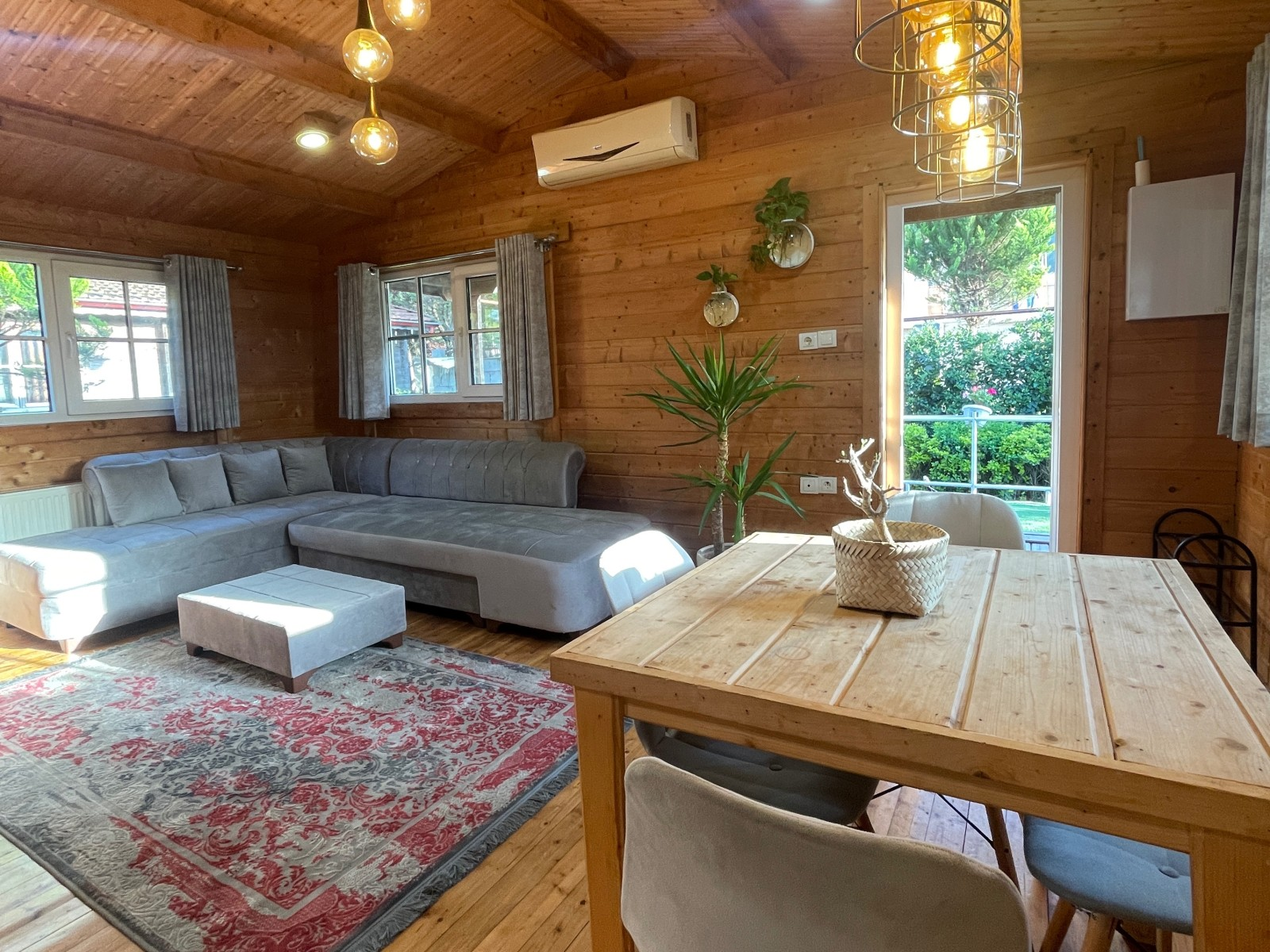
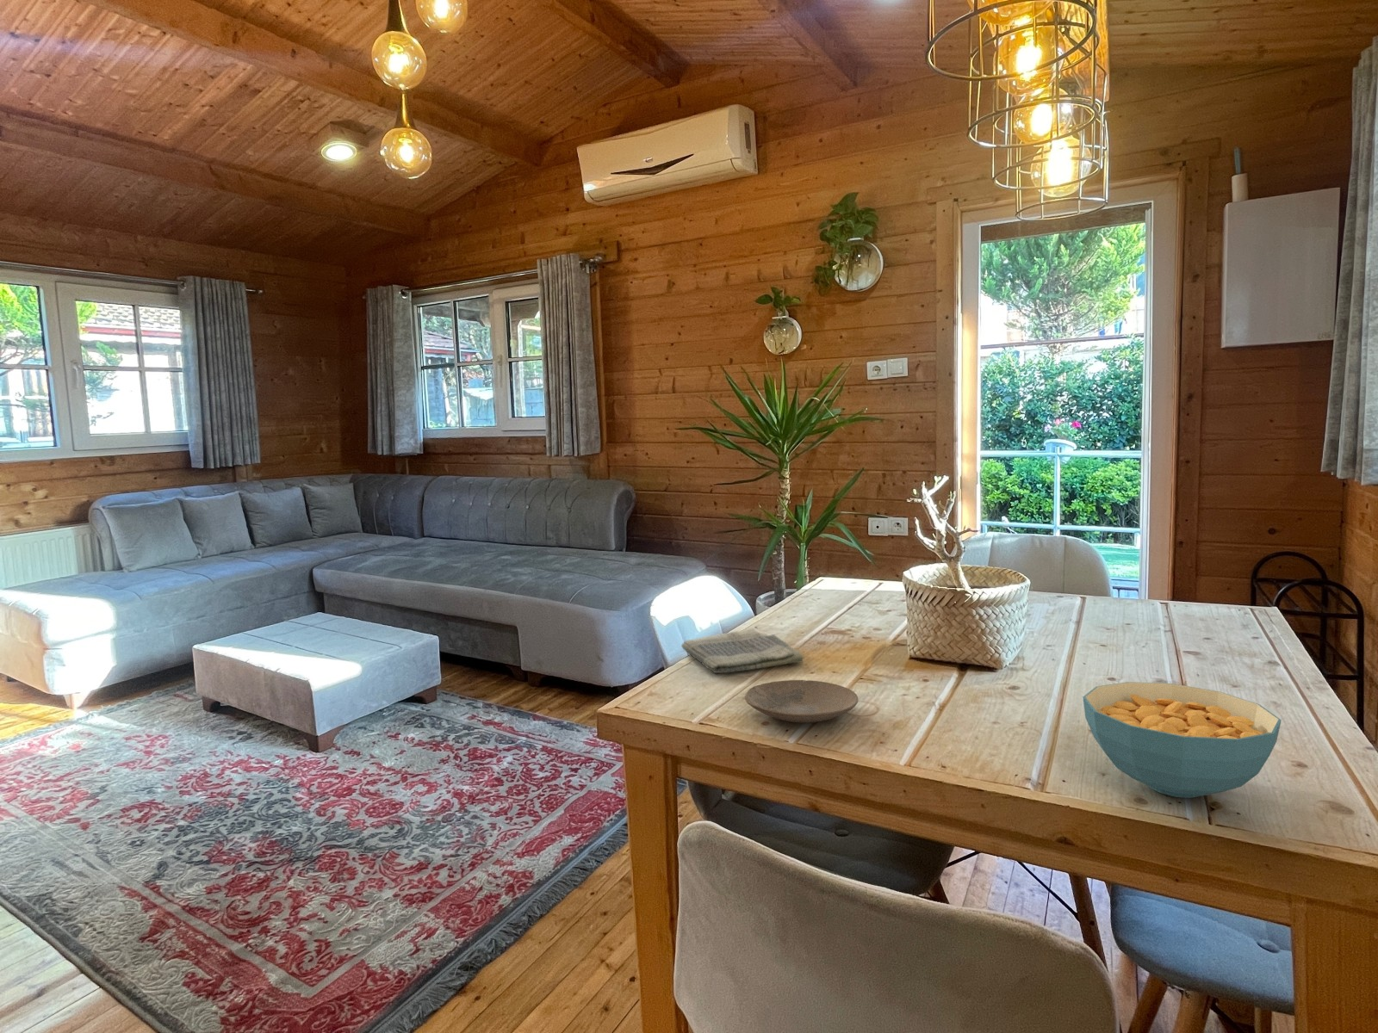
+ plate [744,679,858,724]
+ cereal bowl [1083,681,1283,799]
+ dish towel [680,627,804,674]
